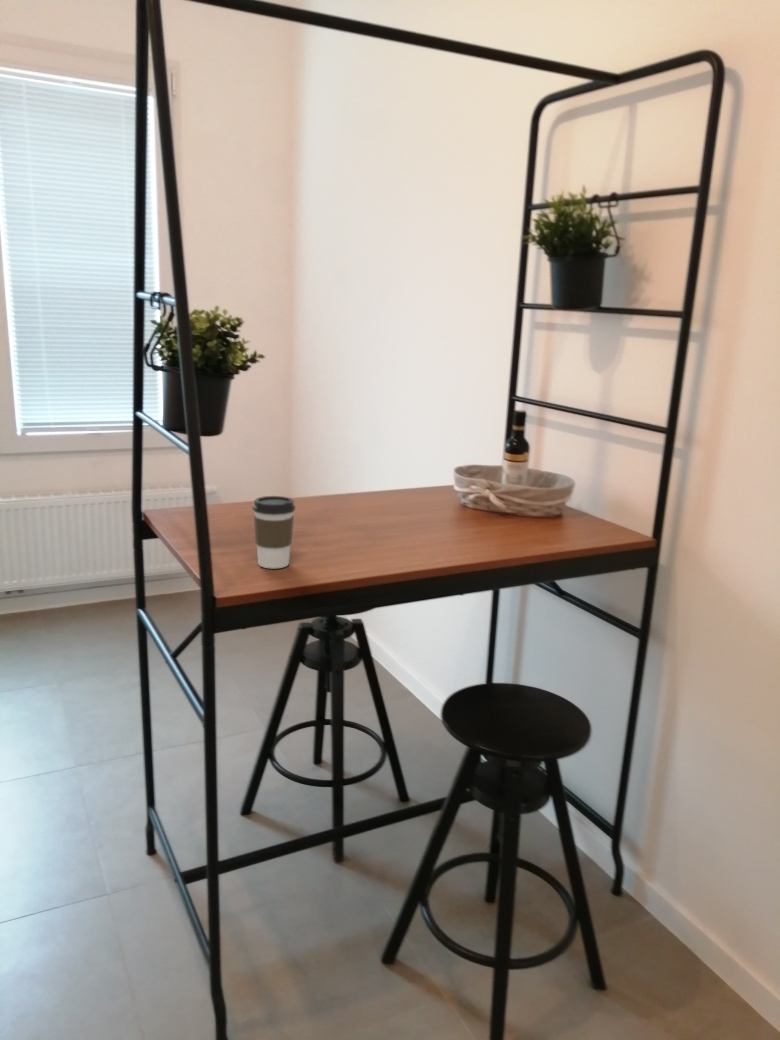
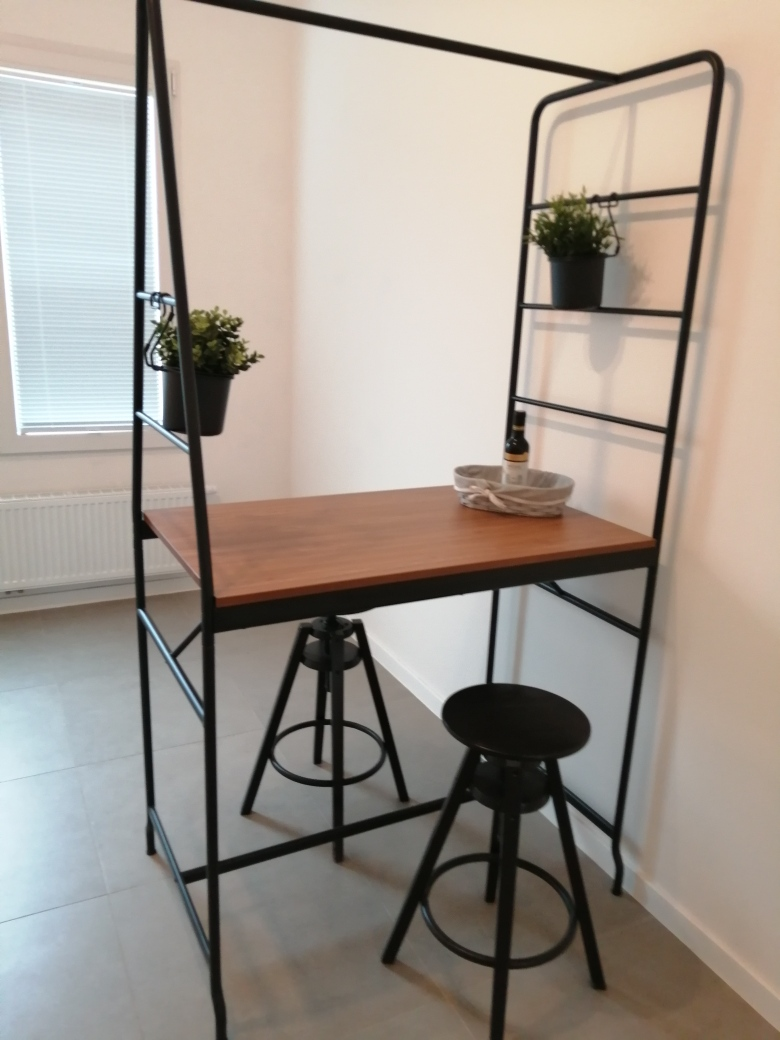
- coffee cup [252,495,296,570]
